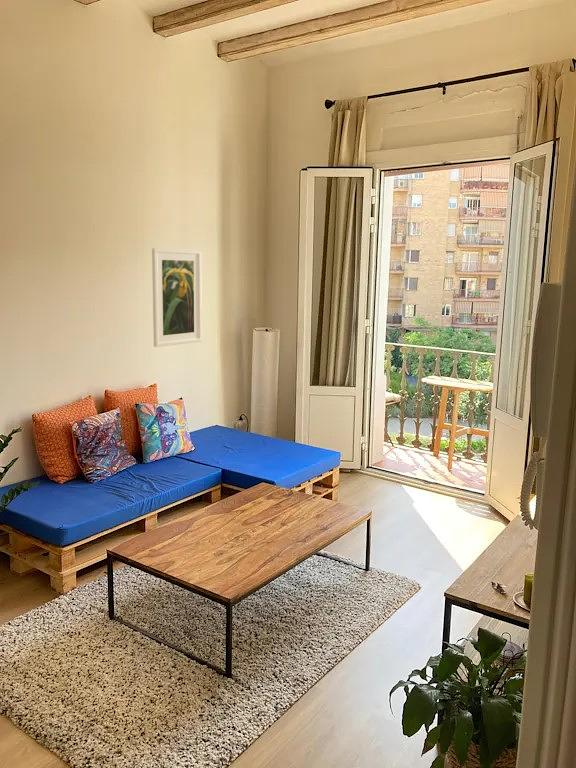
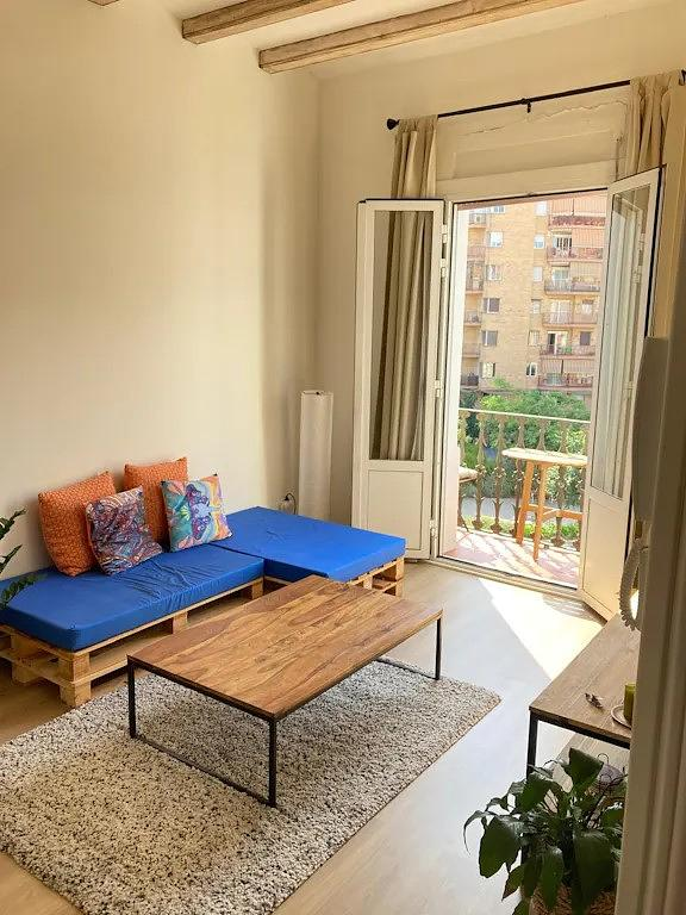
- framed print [151,247,203,348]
